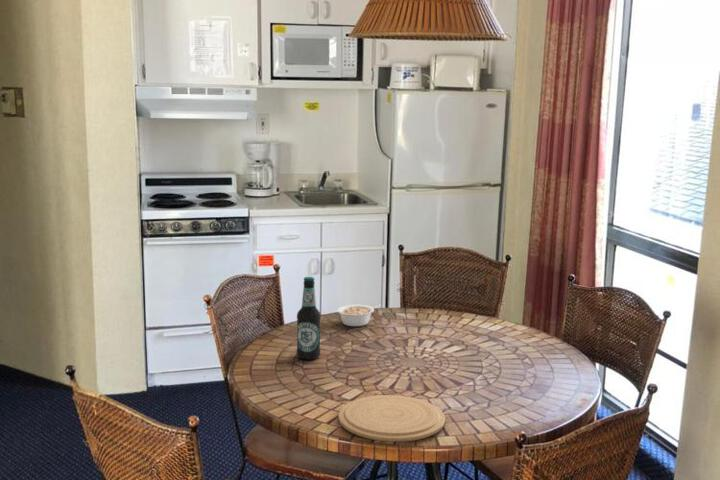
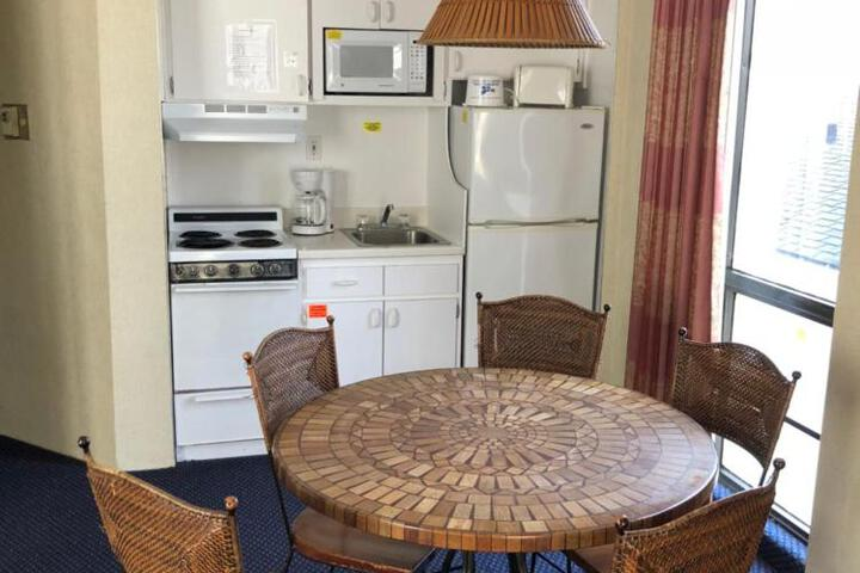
- plate [337,394,446,443]
- bottle [296,276,322,361]
- legume [337,304,381,327]
